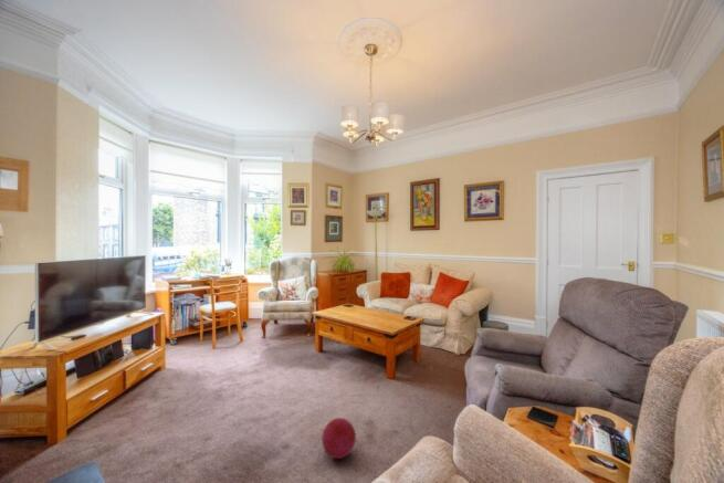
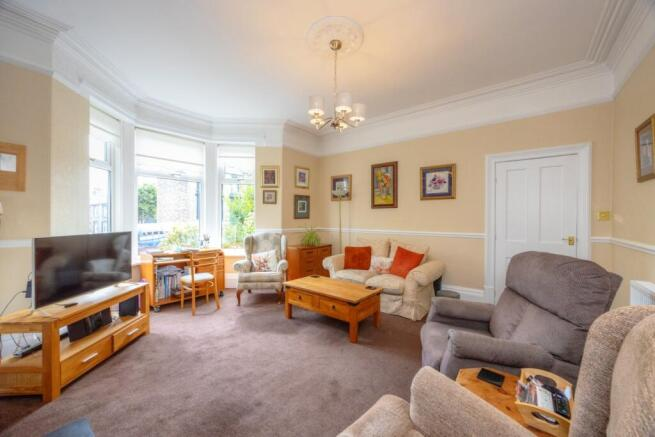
- ball [321,417,357,460]
